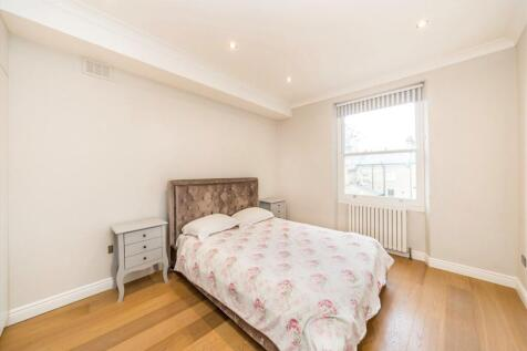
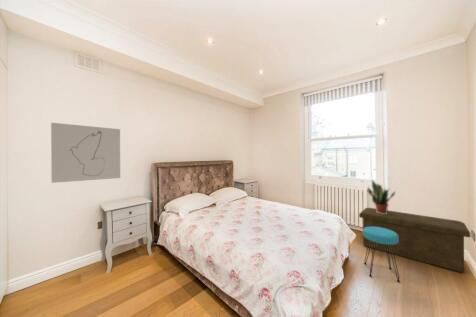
+ stool [362,227,401,282]
+ potted plant [367,179,396,214]
+ wall art [50,122,121,184]
+ storage bench [358,207,471,273]
